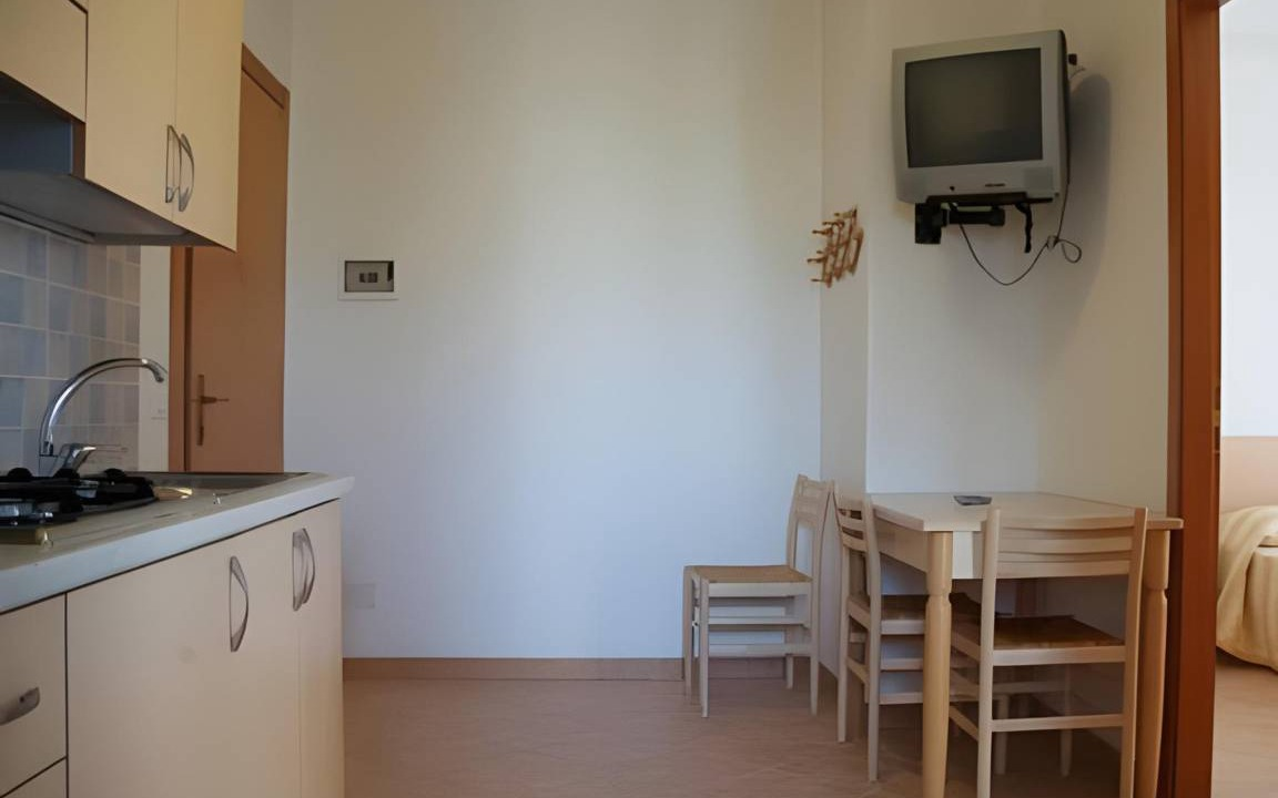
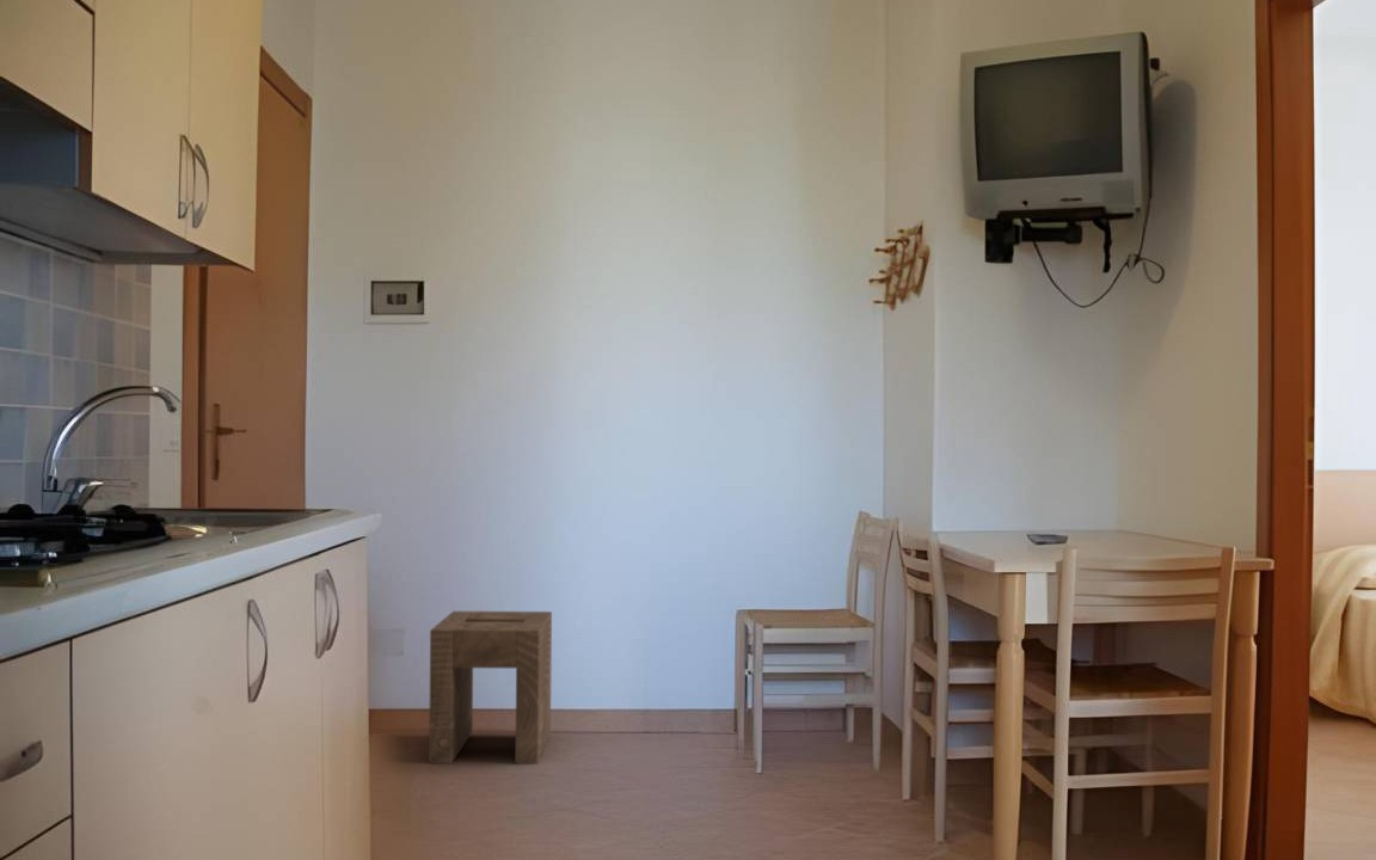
+ stool [428,610,553,766]
